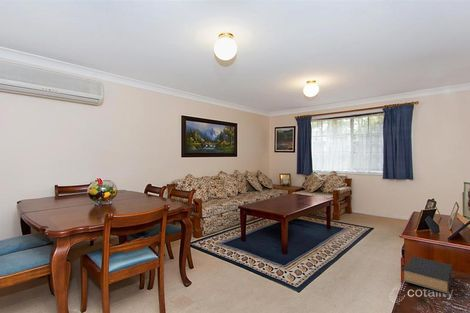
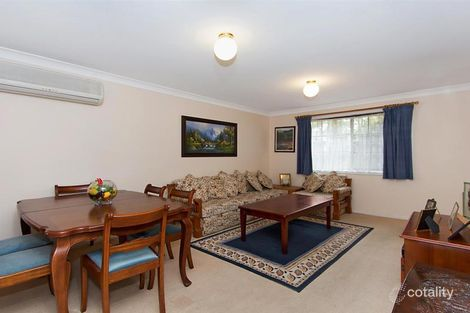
- book [403,255,453,294]
